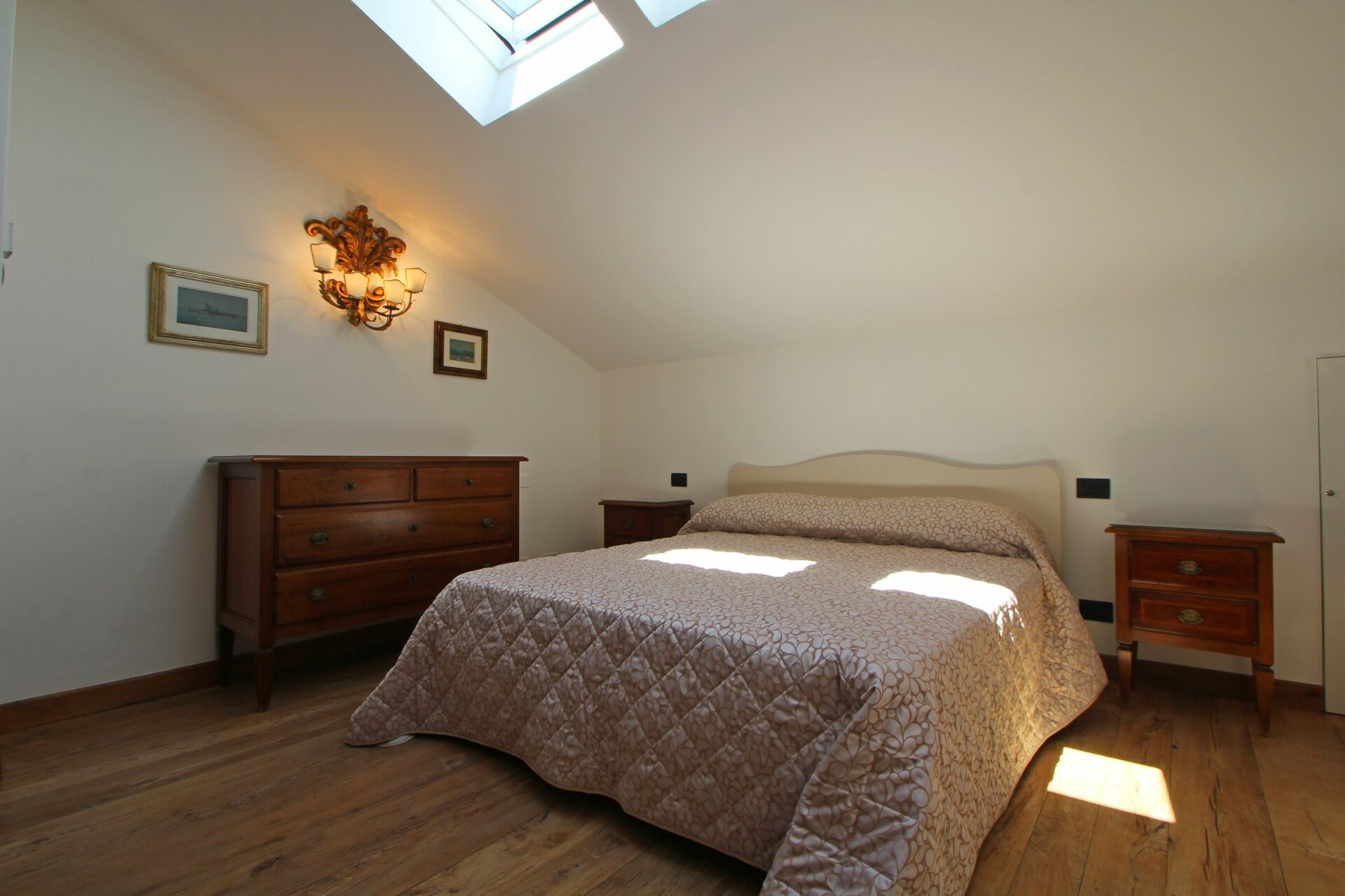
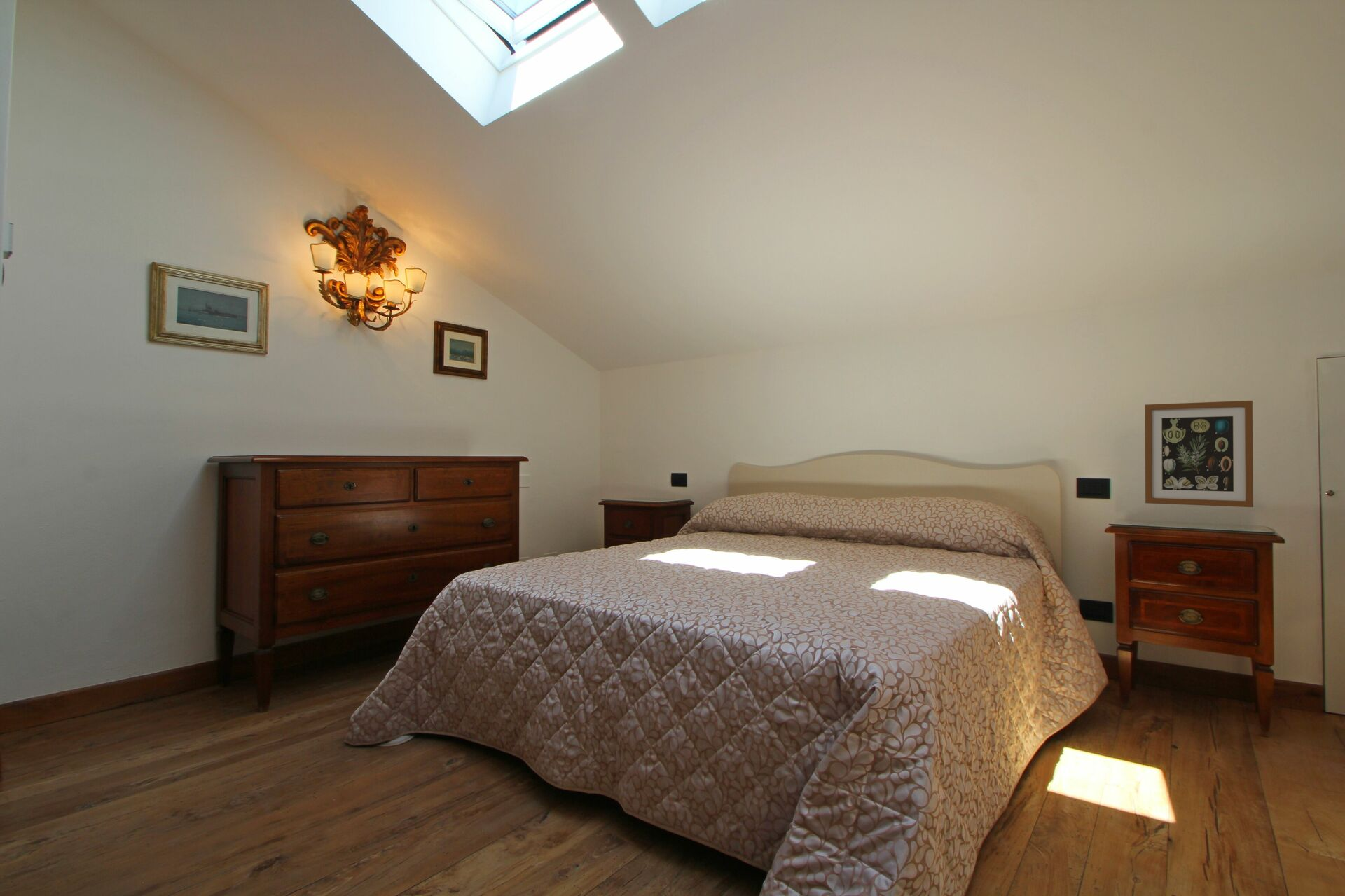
+ wall art [1144,400,1254,508]
